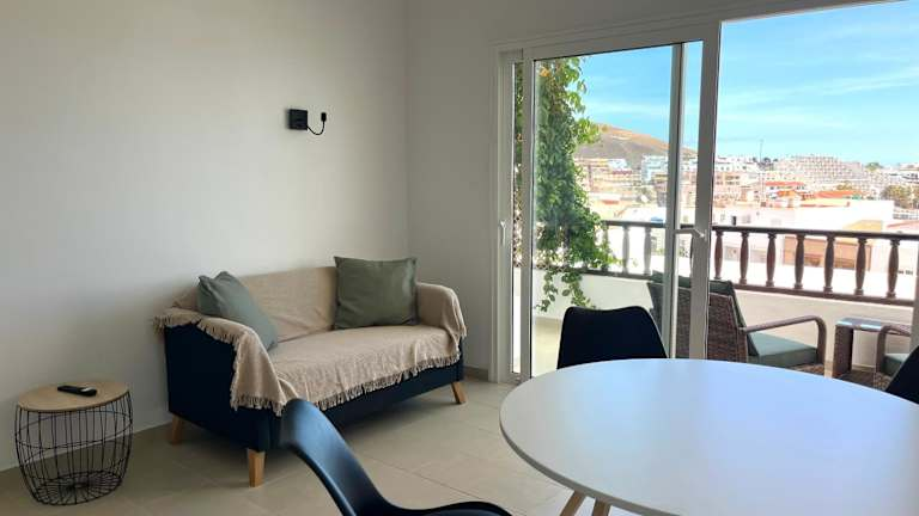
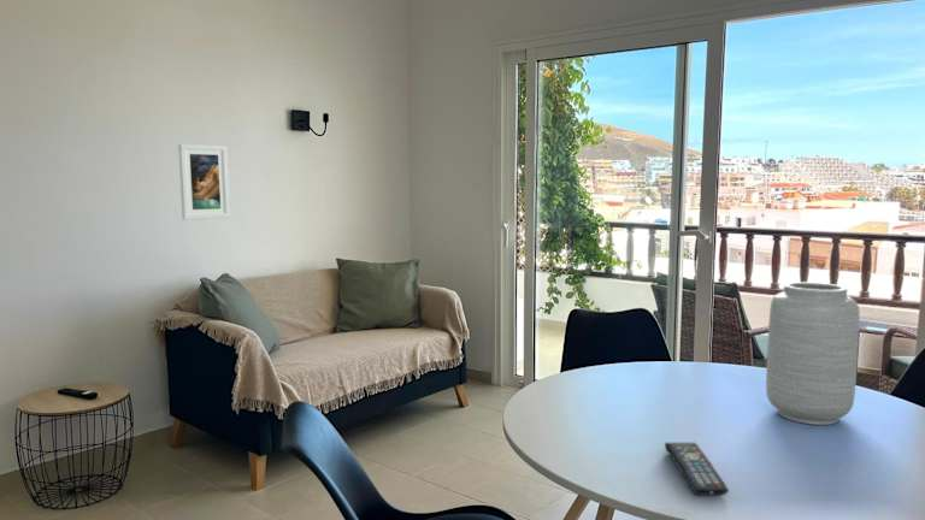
+ remote control [664,442,730,497]
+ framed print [177,142,231,220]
+ vase [765,280,861,426]
